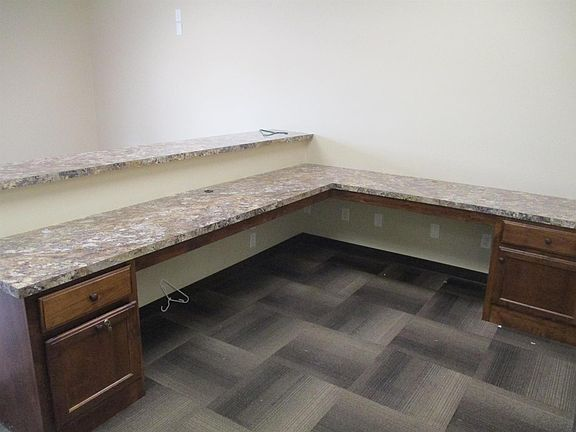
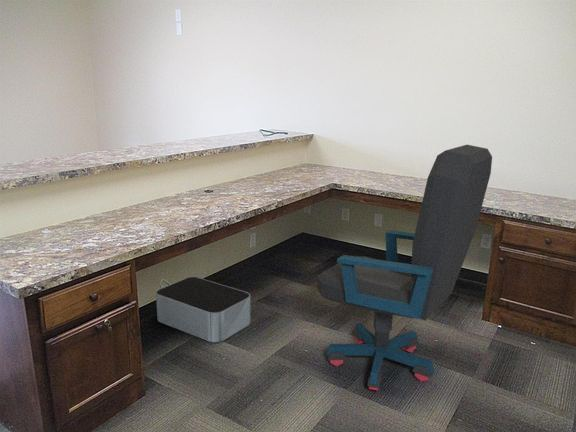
+ chair [316,144,493,391]
+ storage bin [155,276,251,343]
